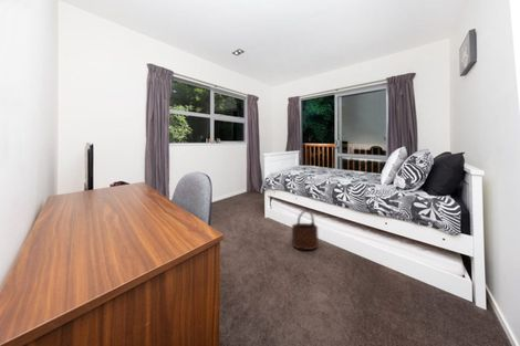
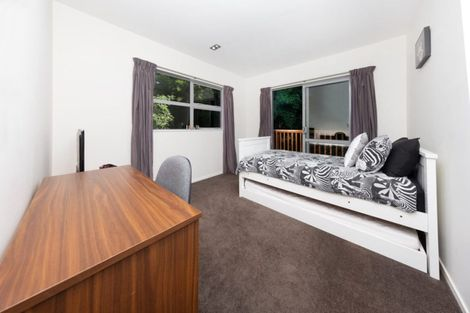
- wooden bucket [291,209,320,251]
